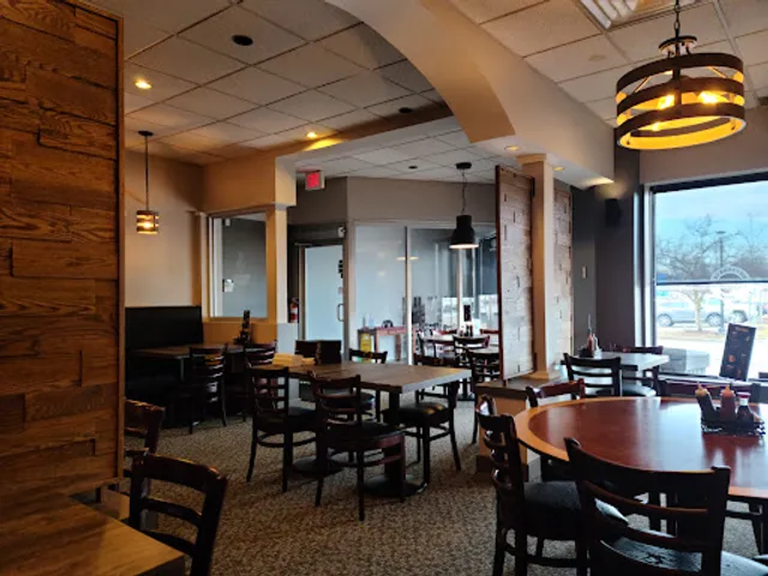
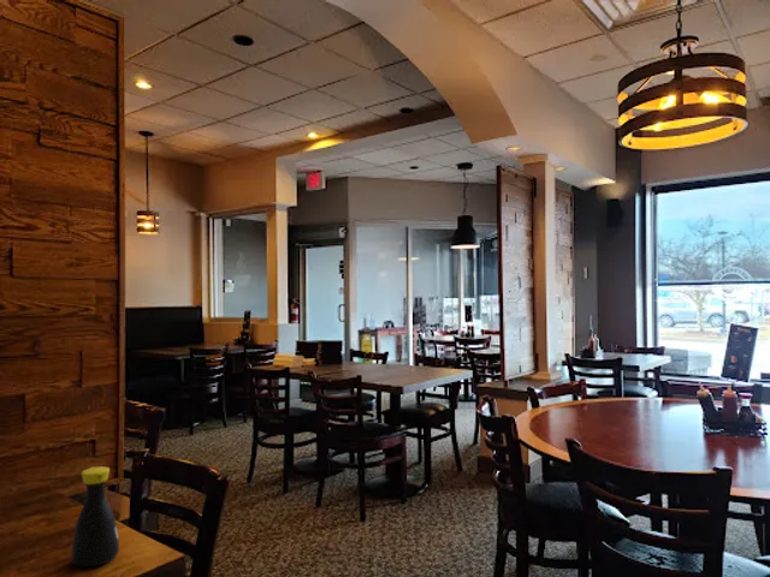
+ bottle [71,465,120,569]
